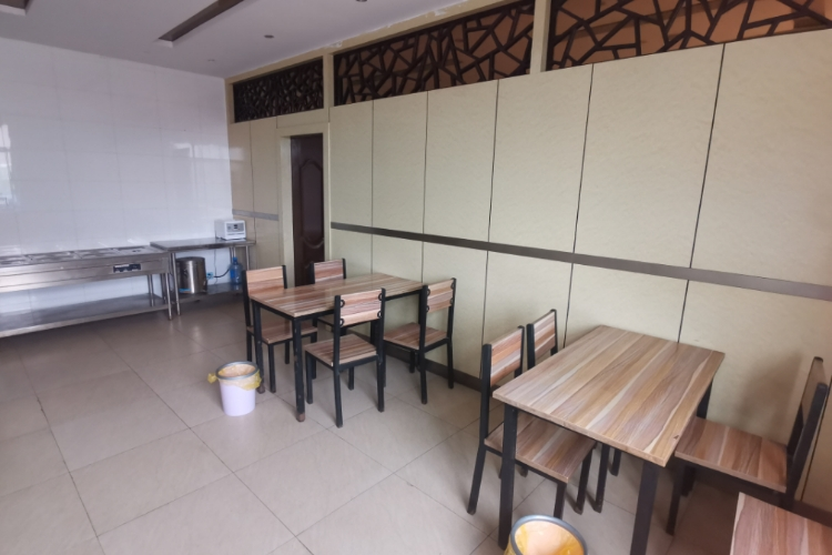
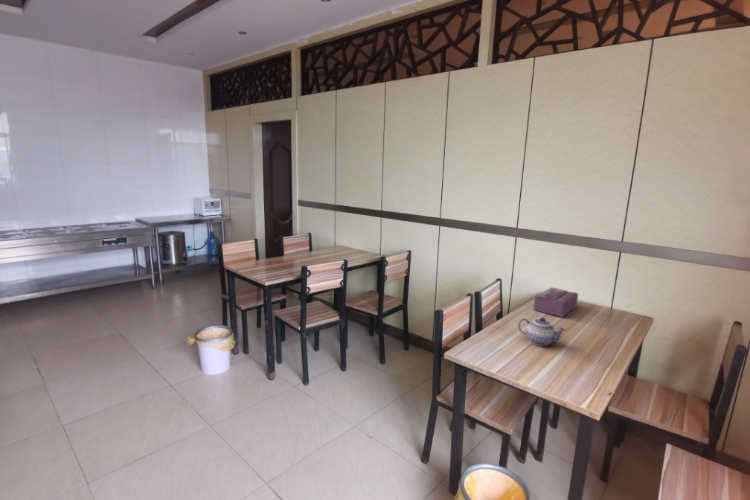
+ tissue box [533,286,579,318]
+ teapot [517,316,567,347]
